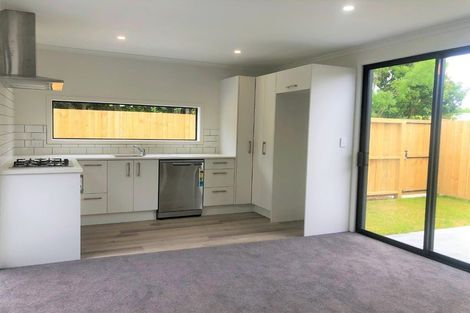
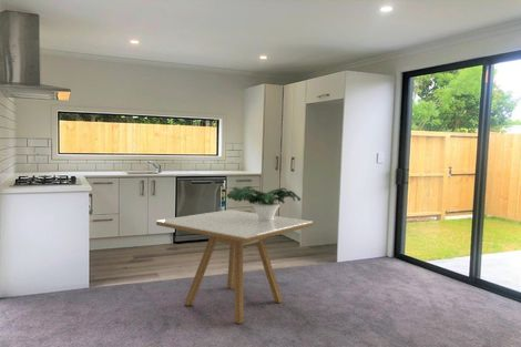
+ dining table [155,208,314,325]
+ potted plant [226,185,302,221]
